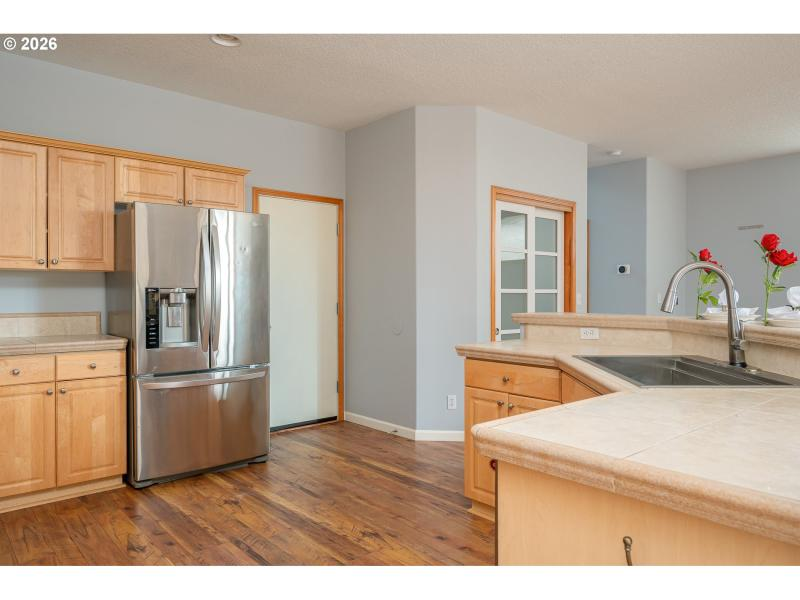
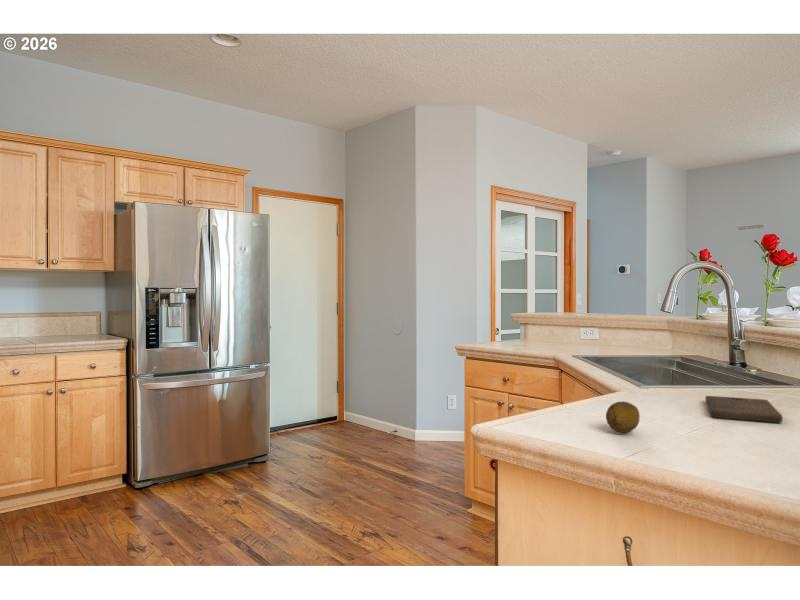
+ fruit [605,400,641,434]
+ cutting board [705,395,783,423]
